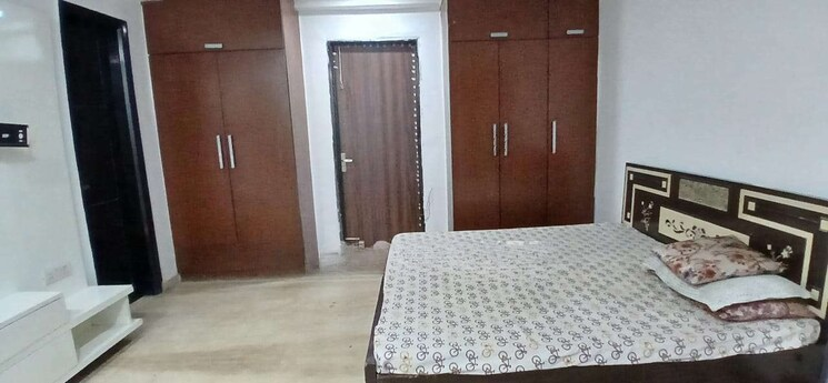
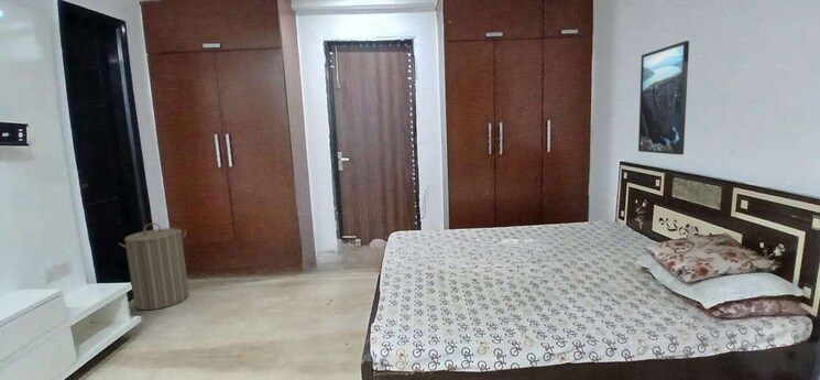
+ laundry hamper [118,221,190,311]
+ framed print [637,40,690,155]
